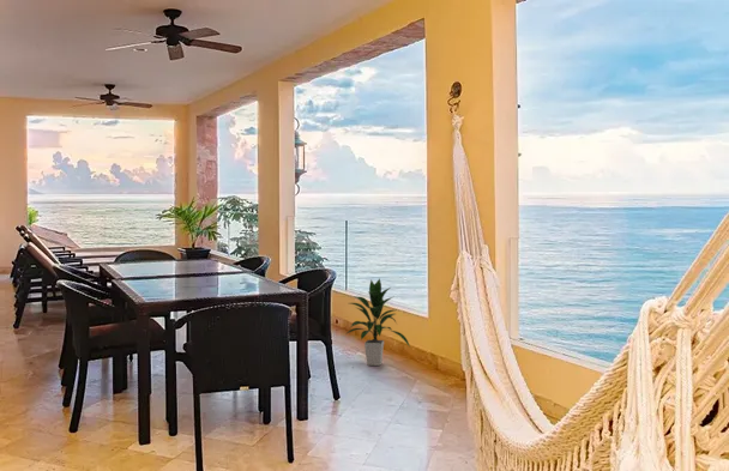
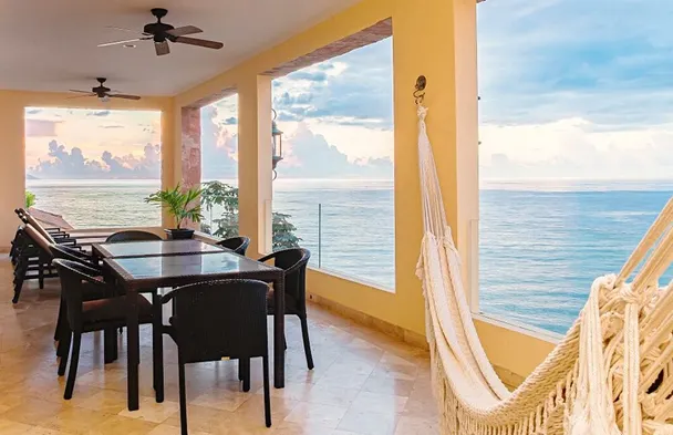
- indoor plant [347,277,411,367]
